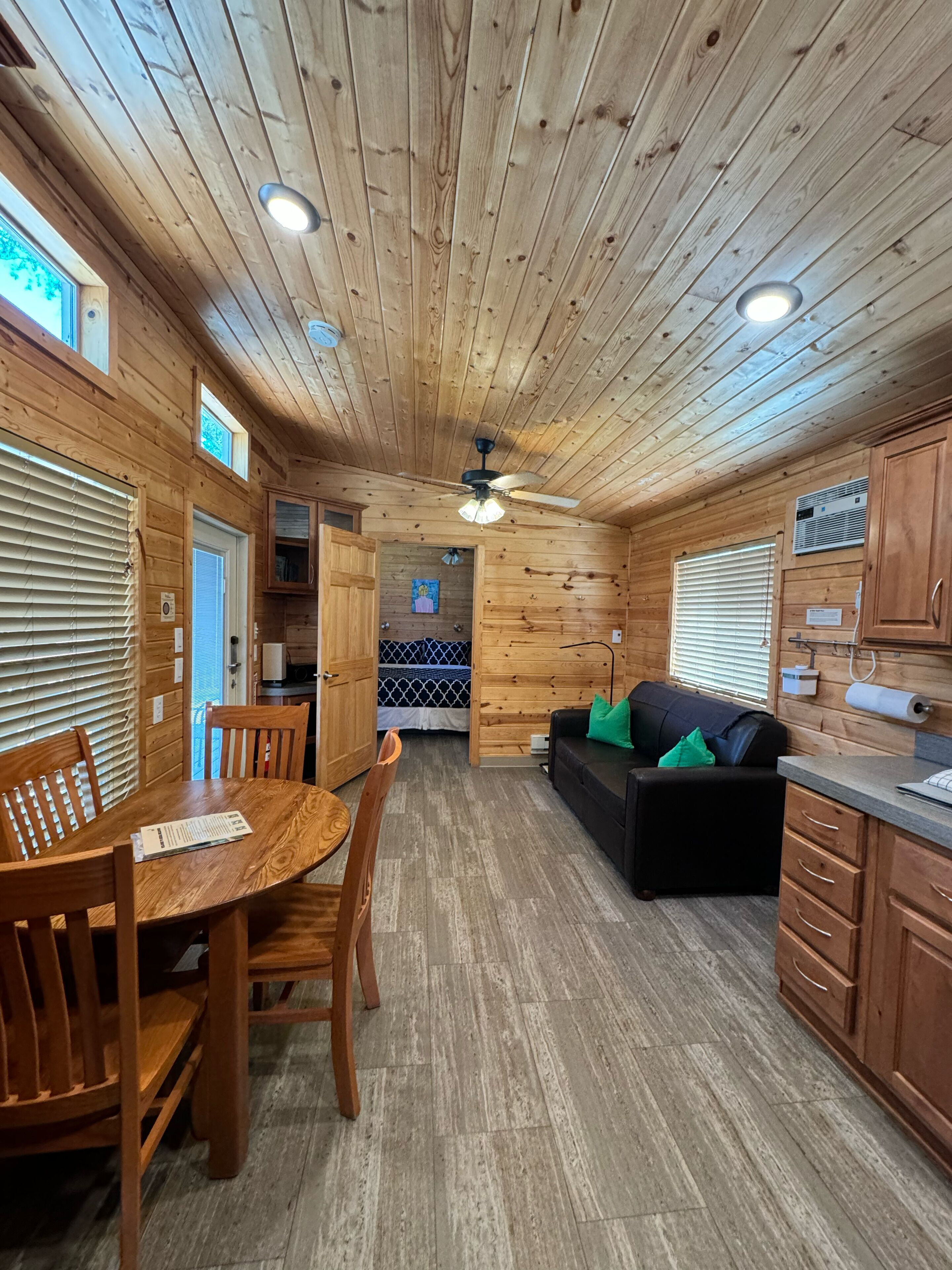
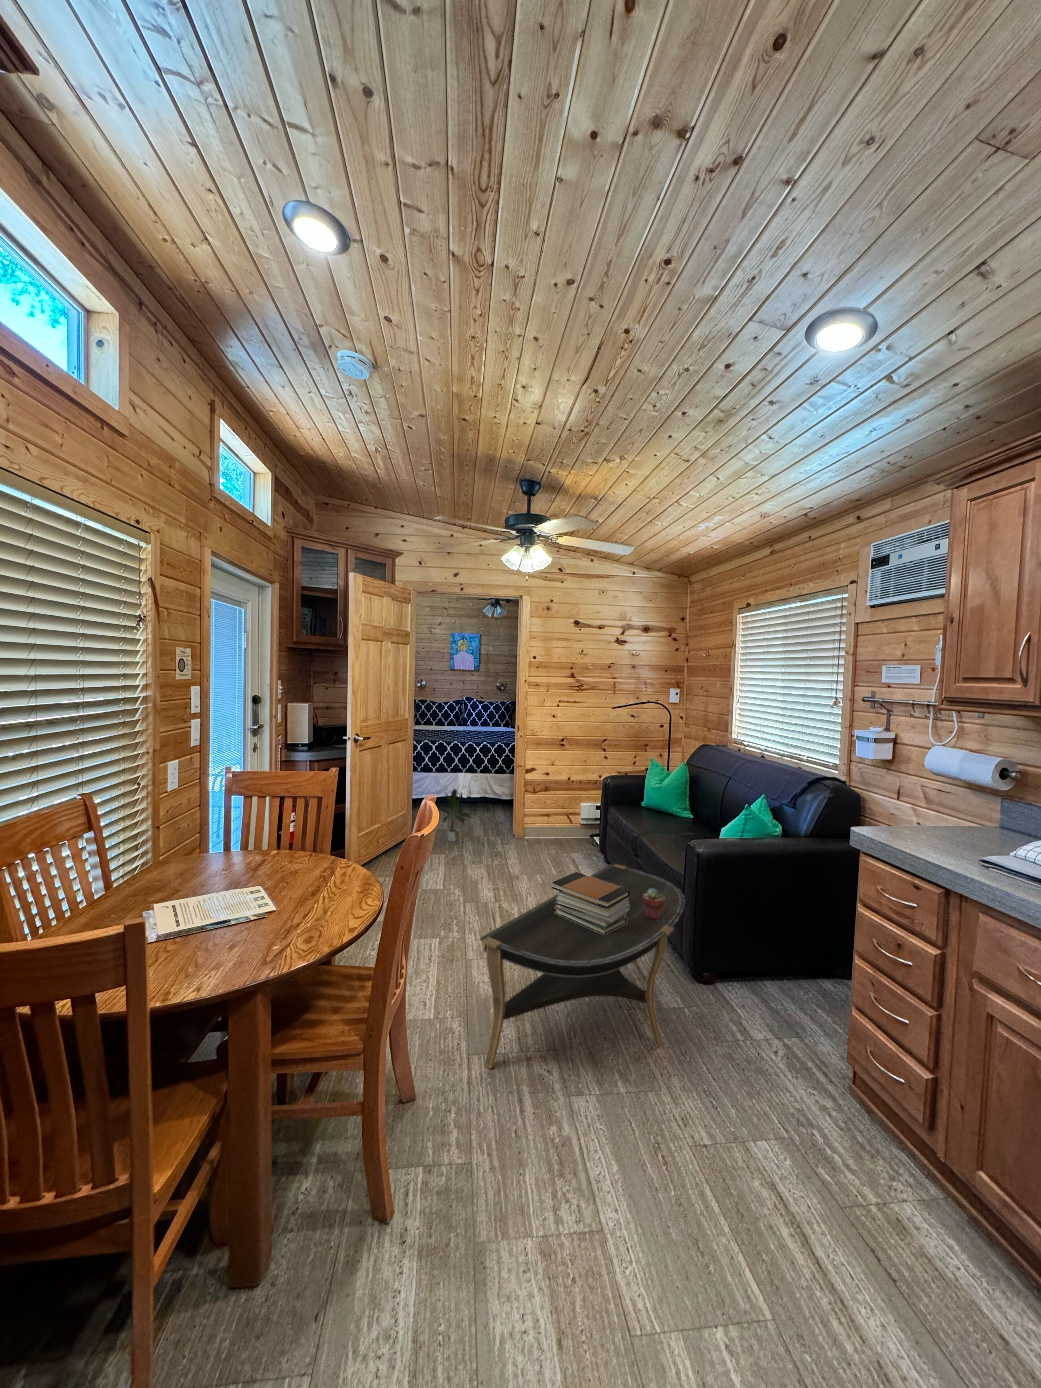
+ book stack [552,872,630,934]
+ coffee table [479,863,685,1069]
+ potted plant [438,788,472,843]
+ potted succulent [643,889,665,920]
